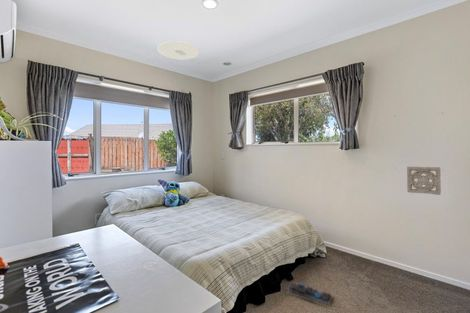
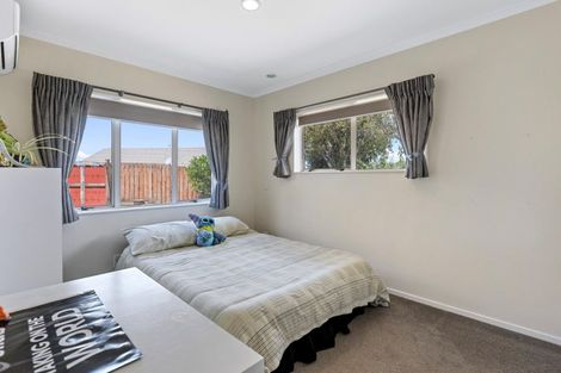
- remote control [285,281,334,308]
- wall ornament [406,166,442,196]
- ceiling light [156,40,200,61]
